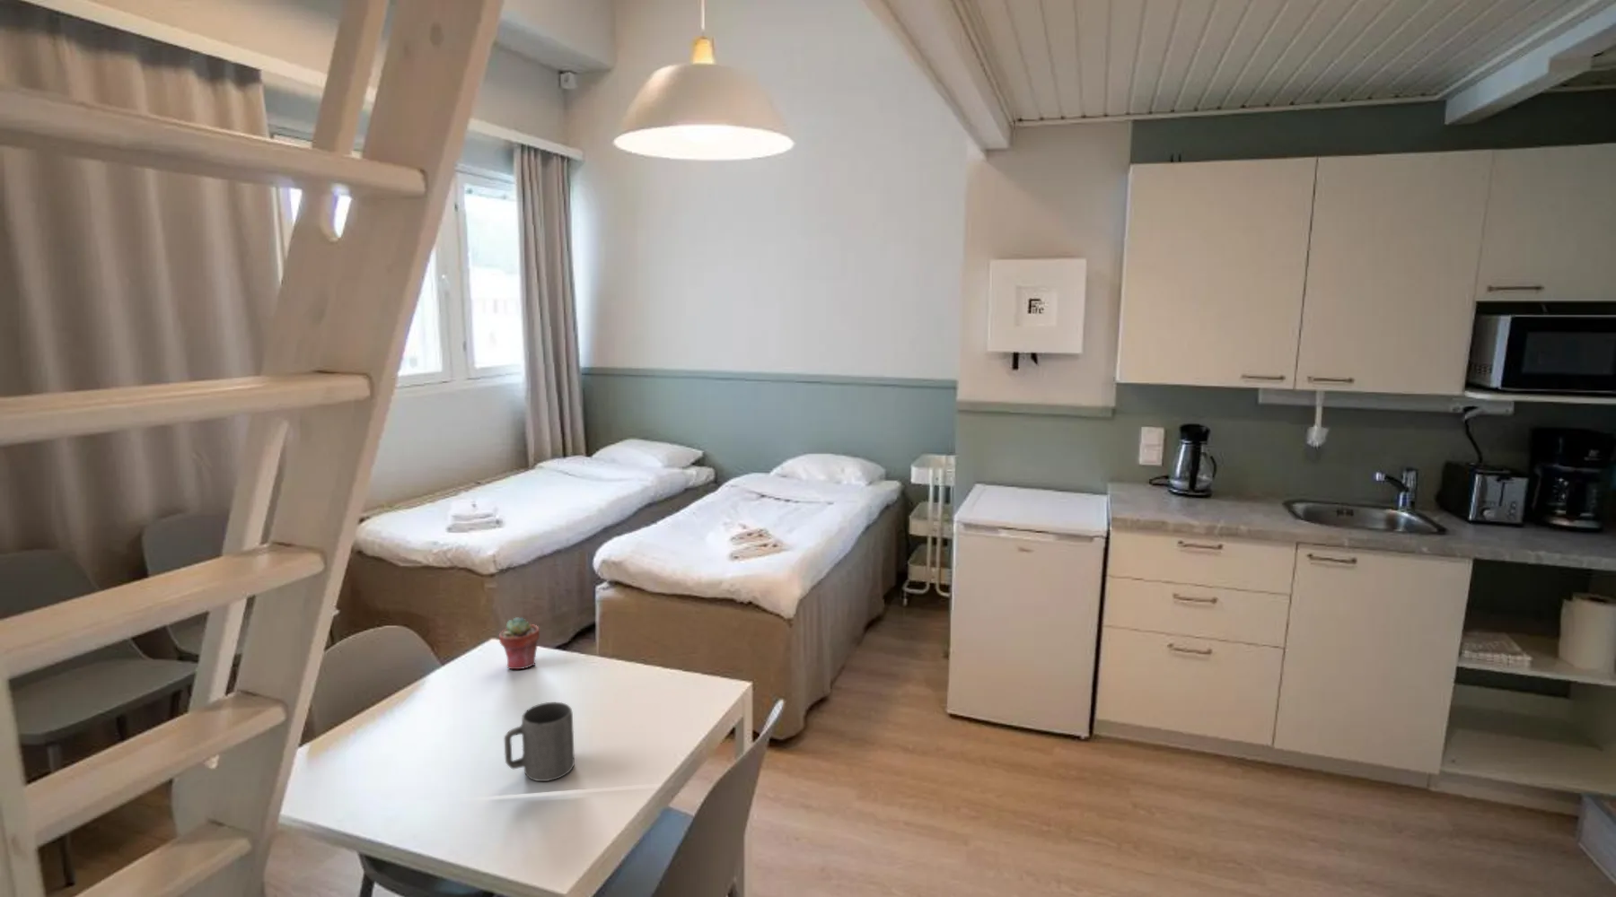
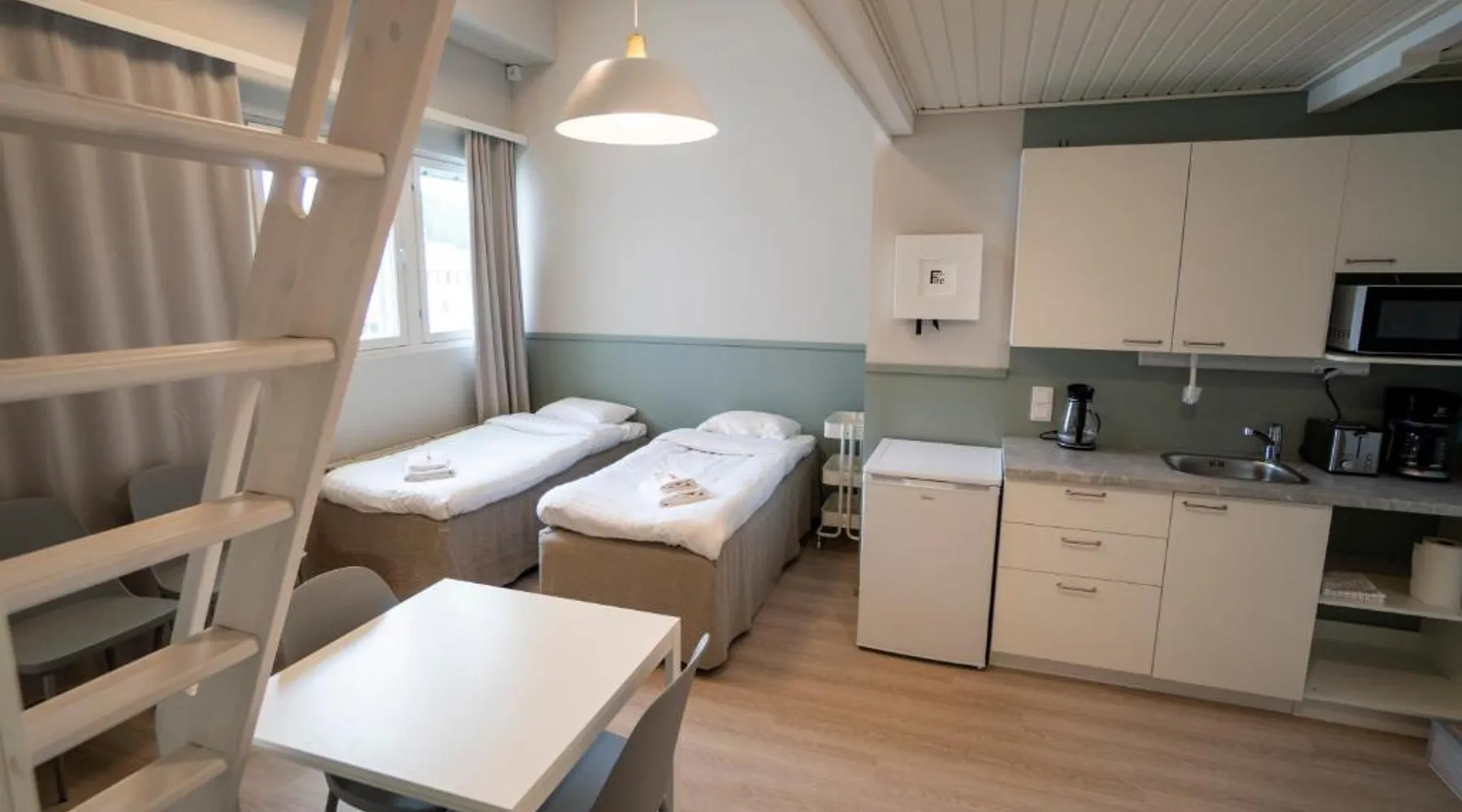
- potted succulent [499,616,541,671]
- mug [504,701,576,782]
